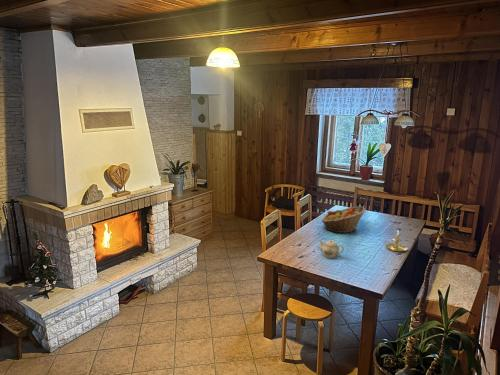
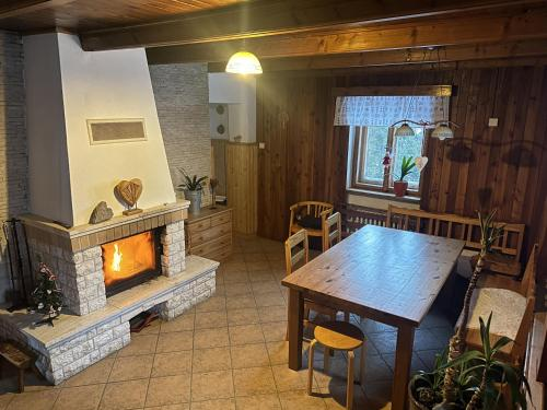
- candle holder [383,231,408,253]
- teapot [318,239,345,259]
- fruit basket [320,206,367,234]
